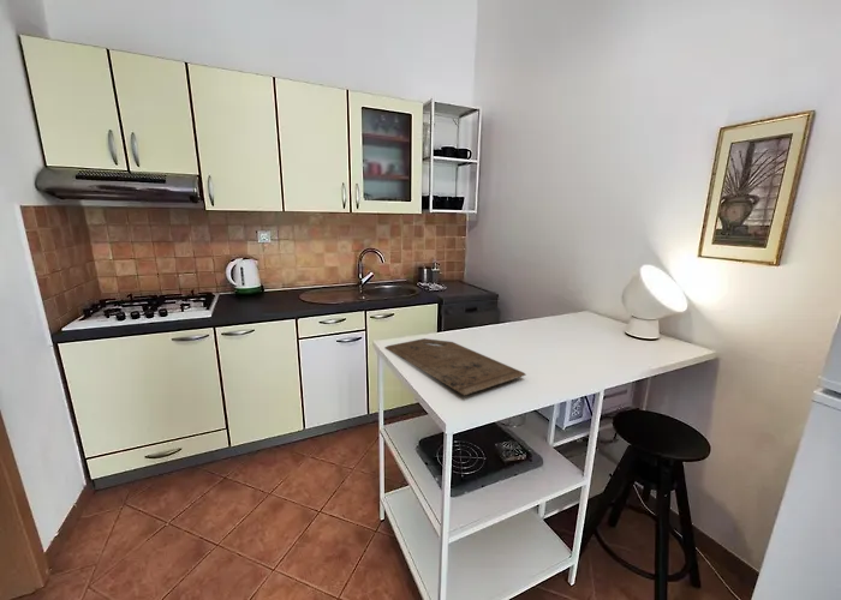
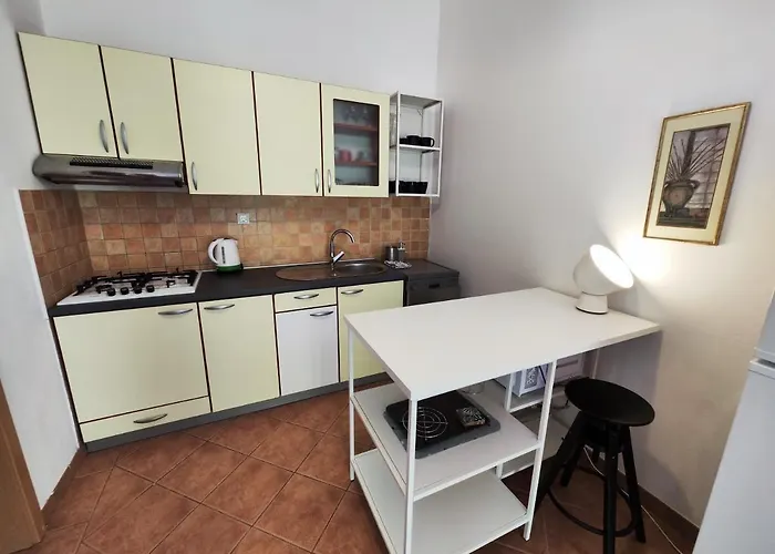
- cutting board [383,337,527,396]
